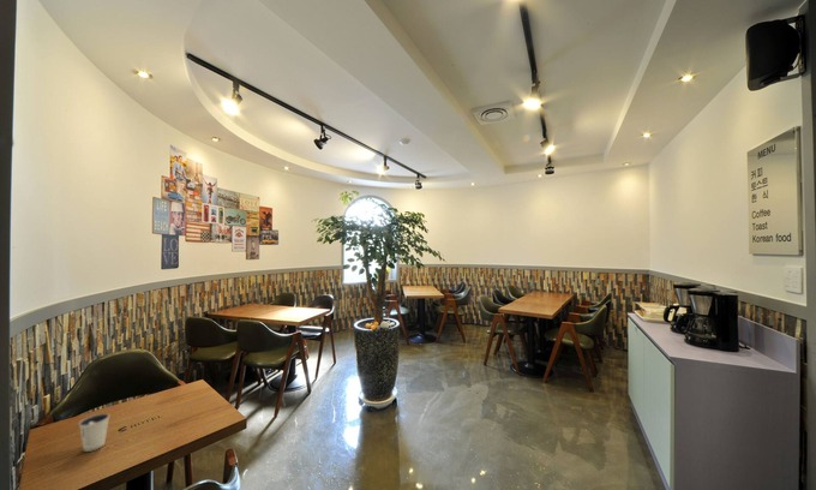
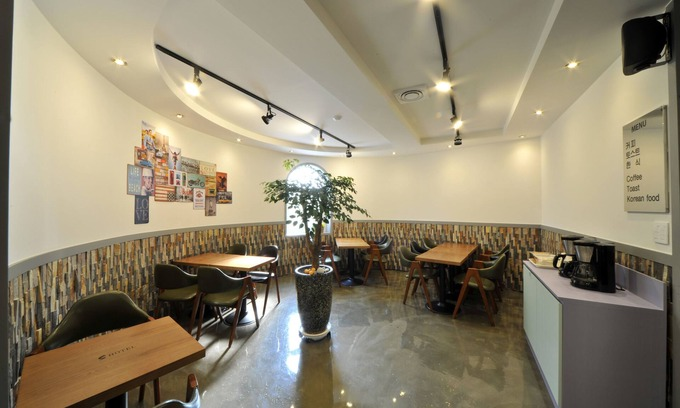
- dixie cup [78,412,110,453]
